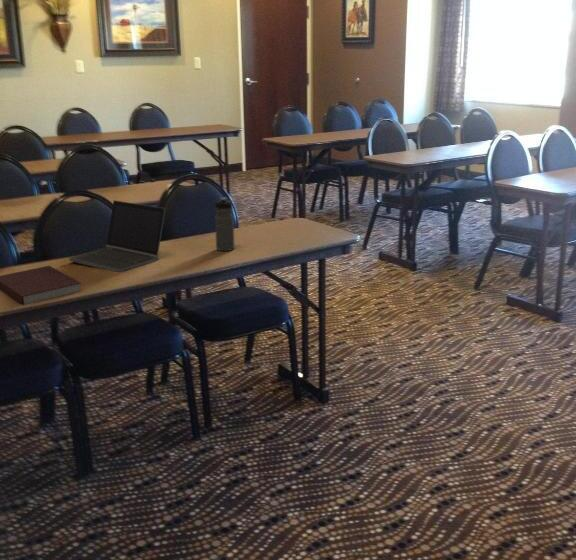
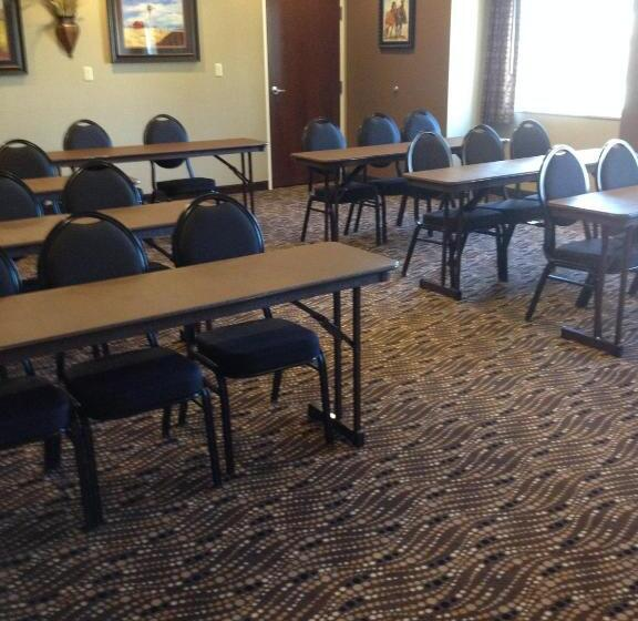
- notebook [0,265,82,306]
- laptop computer [68,199,166,273]
- water bottle [214,197,236,252]
